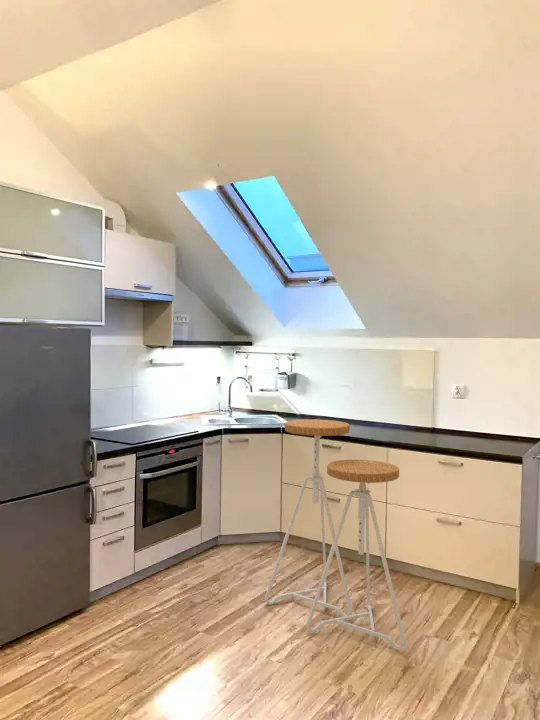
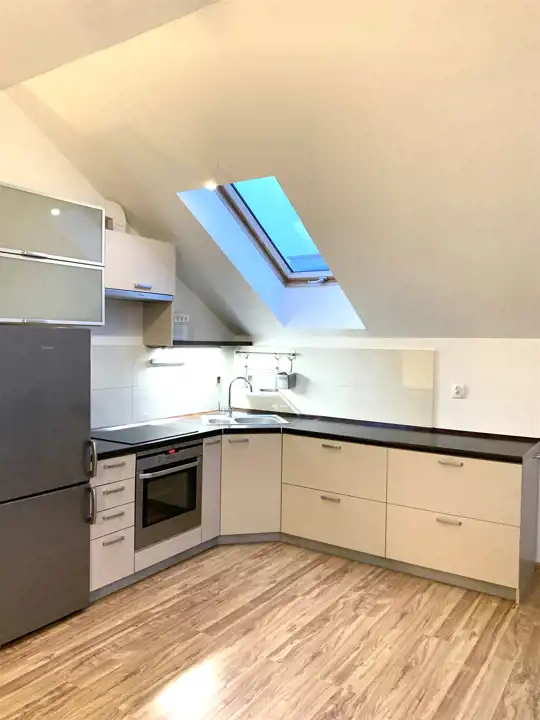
- bar stool [264,419,407,651]
